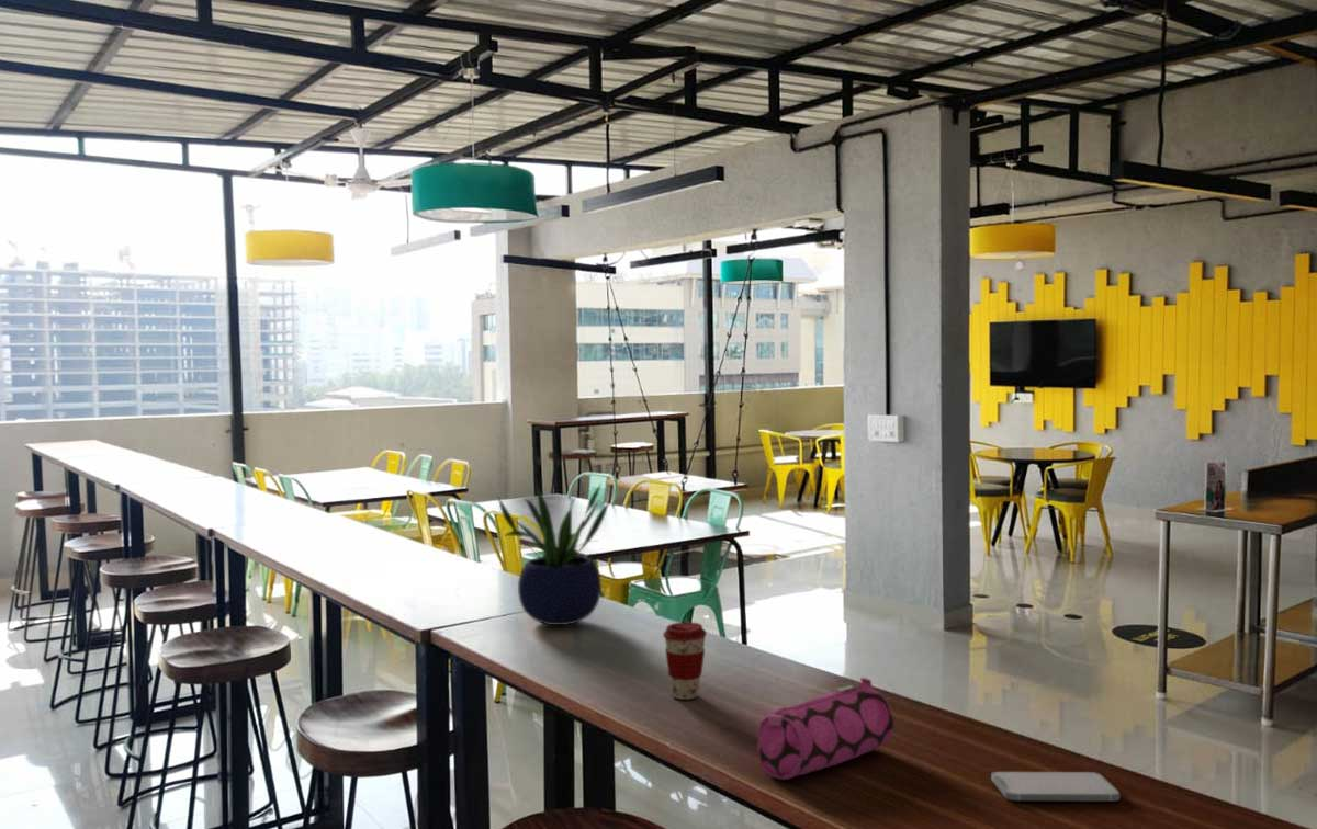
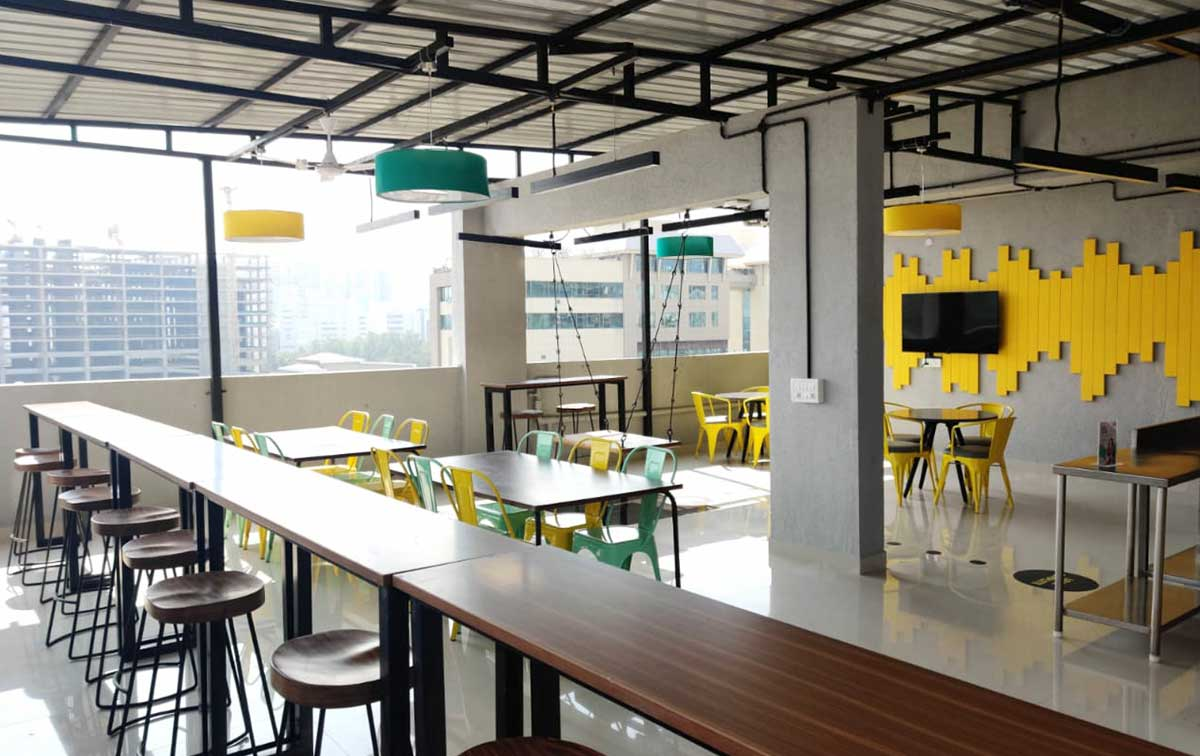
- pencil case [757,677,894,781]
- potted plant [497,481,612,626]
- coffee cup [662,621,708,701]
- smartphone [990,771,1121,803]
